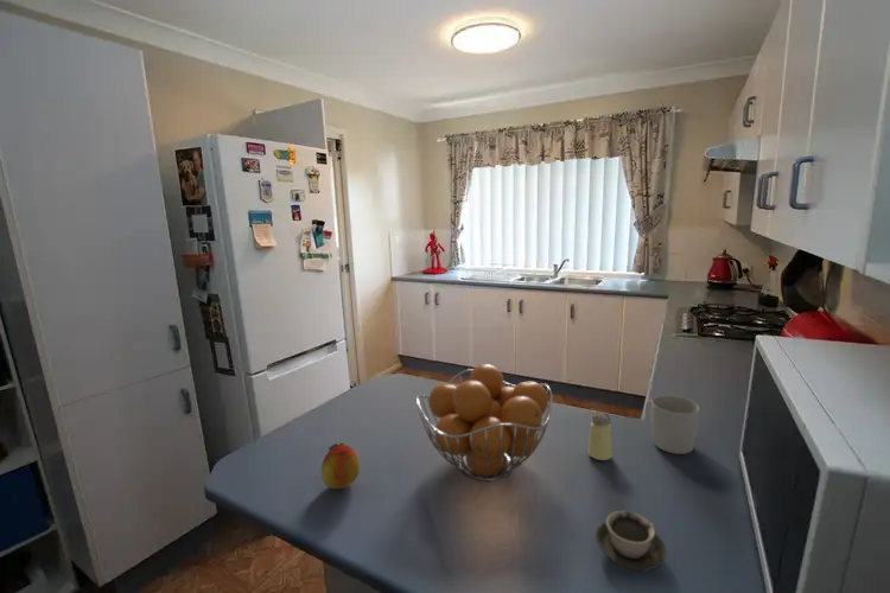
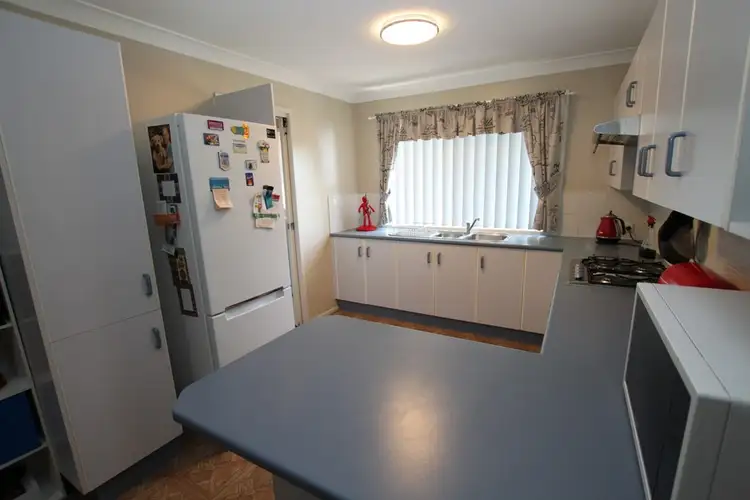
- saltshaker [586,410,614,461]
- mug [644,395,700,455]
- fruit basket [415,363,554,483]
- cup [595,510,668,574]
- fruit [320,442,361,490]
